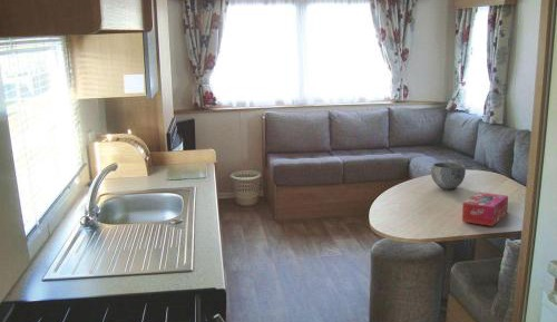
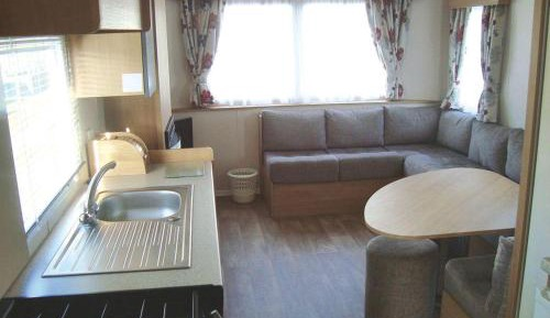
- bowl [430,162,467,191]
- tissue box [461,192,509,227]
